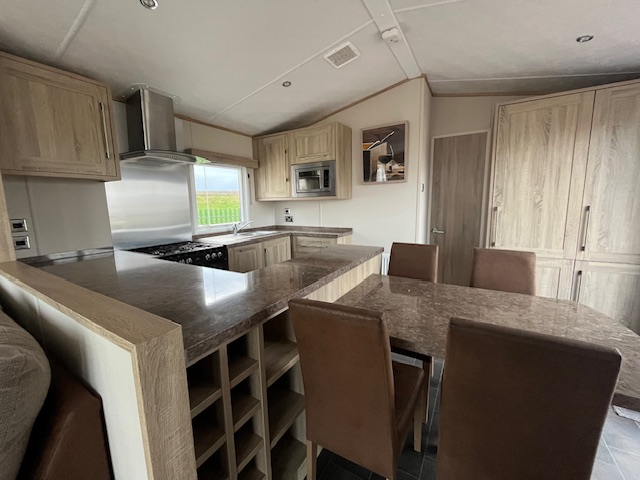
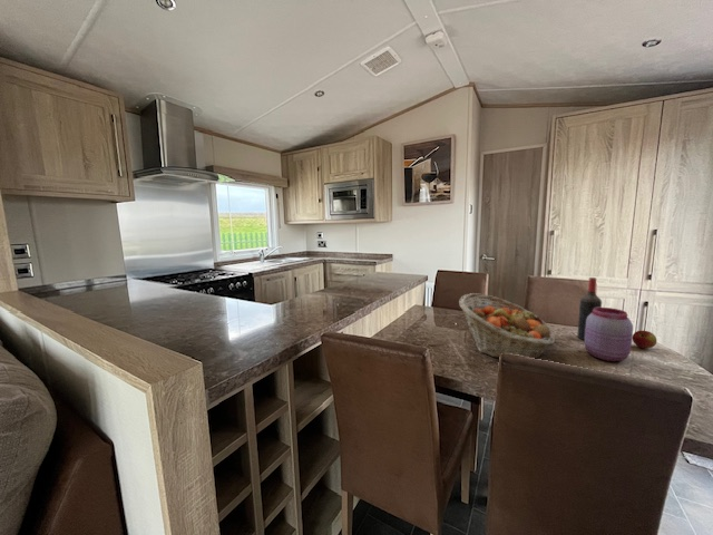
+ wine bottle [576,276,603,341]
+ jar [584,307,634,362]
+ fruit basket [458,292,556,360]
+ apple [632,330,657,350]
